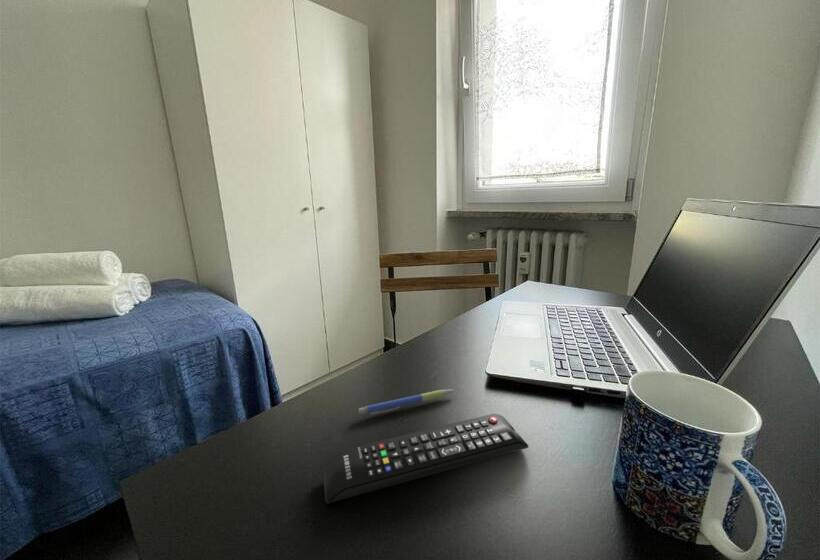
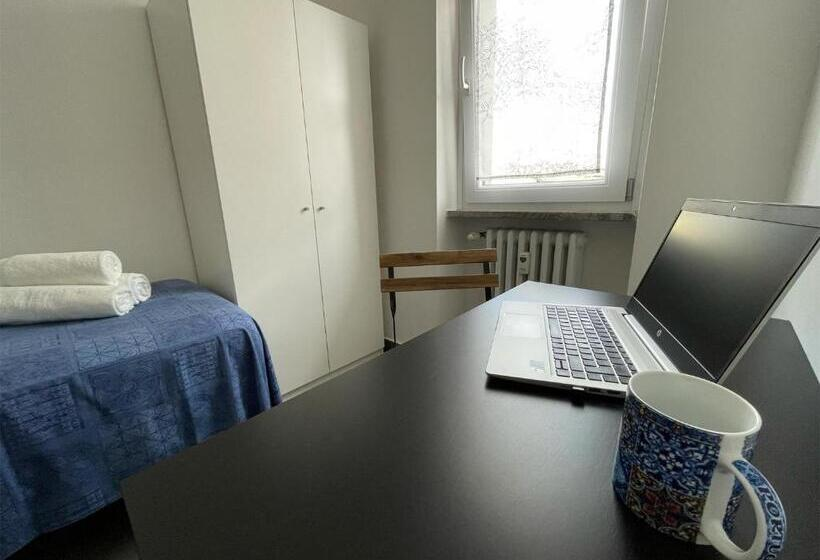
- remote control [323,412,530,504]
- pen [357,388,456,415]
